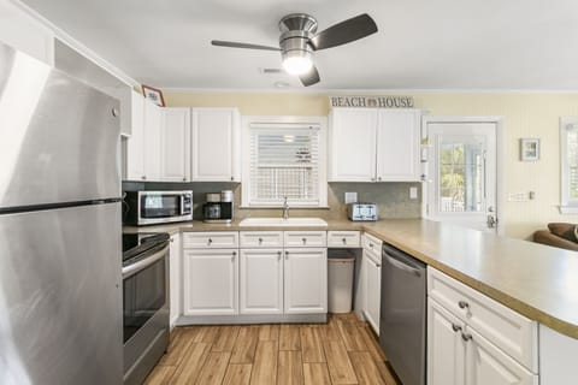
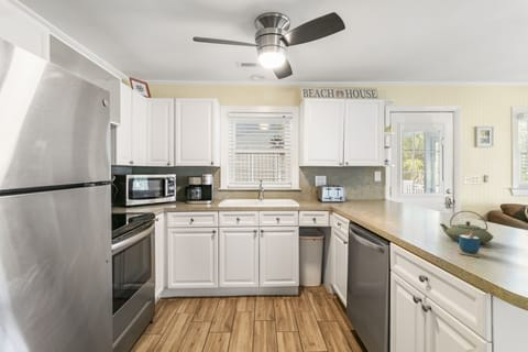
+ cup [458,227,482,257]
+ teapot [439,210,495,245]
